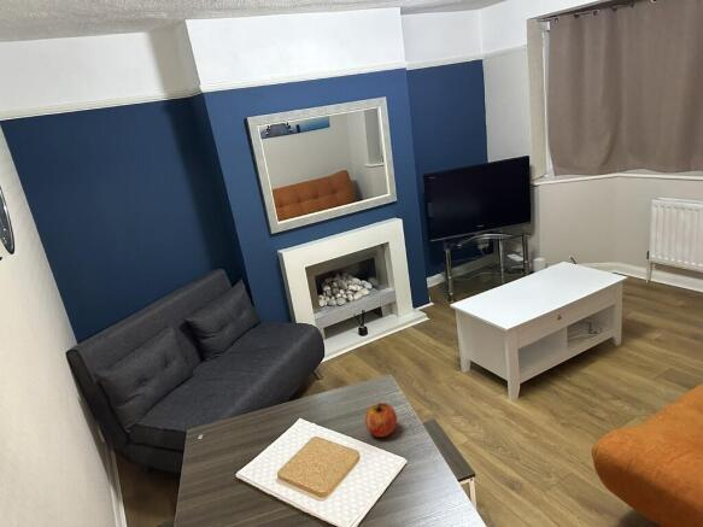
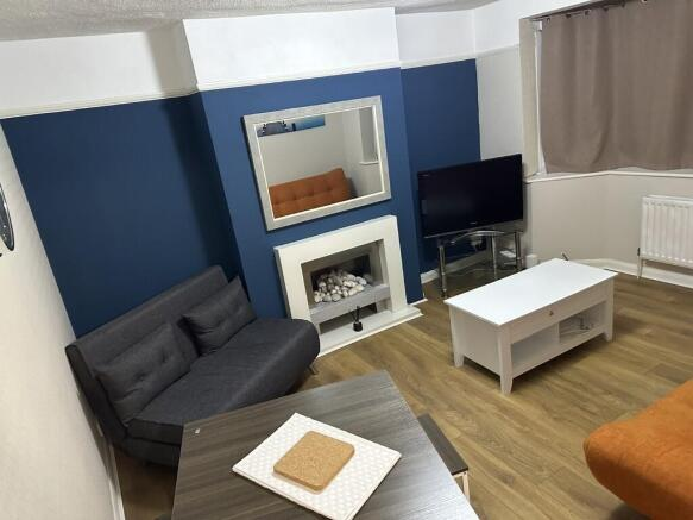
- fruit [364,402,398,438]
